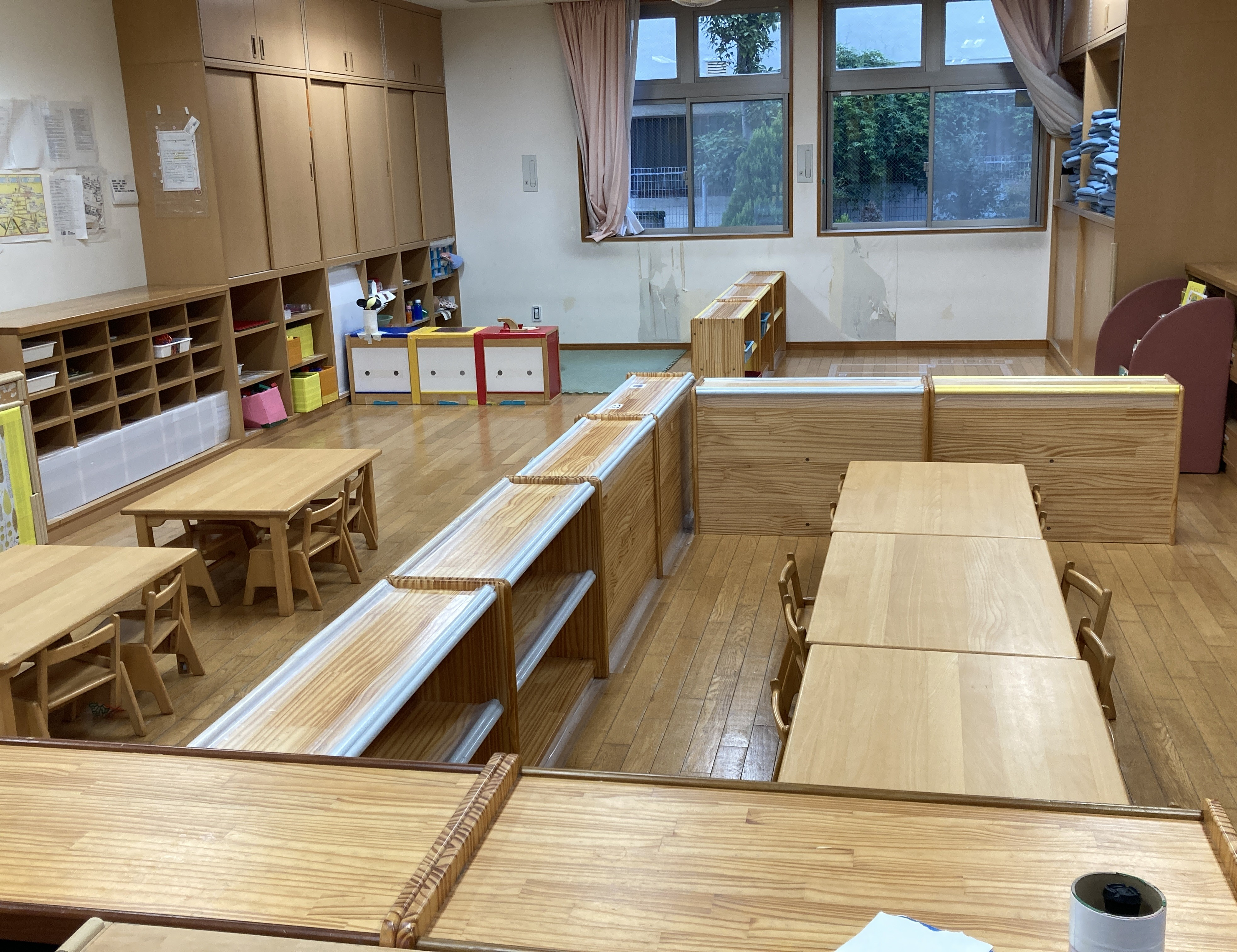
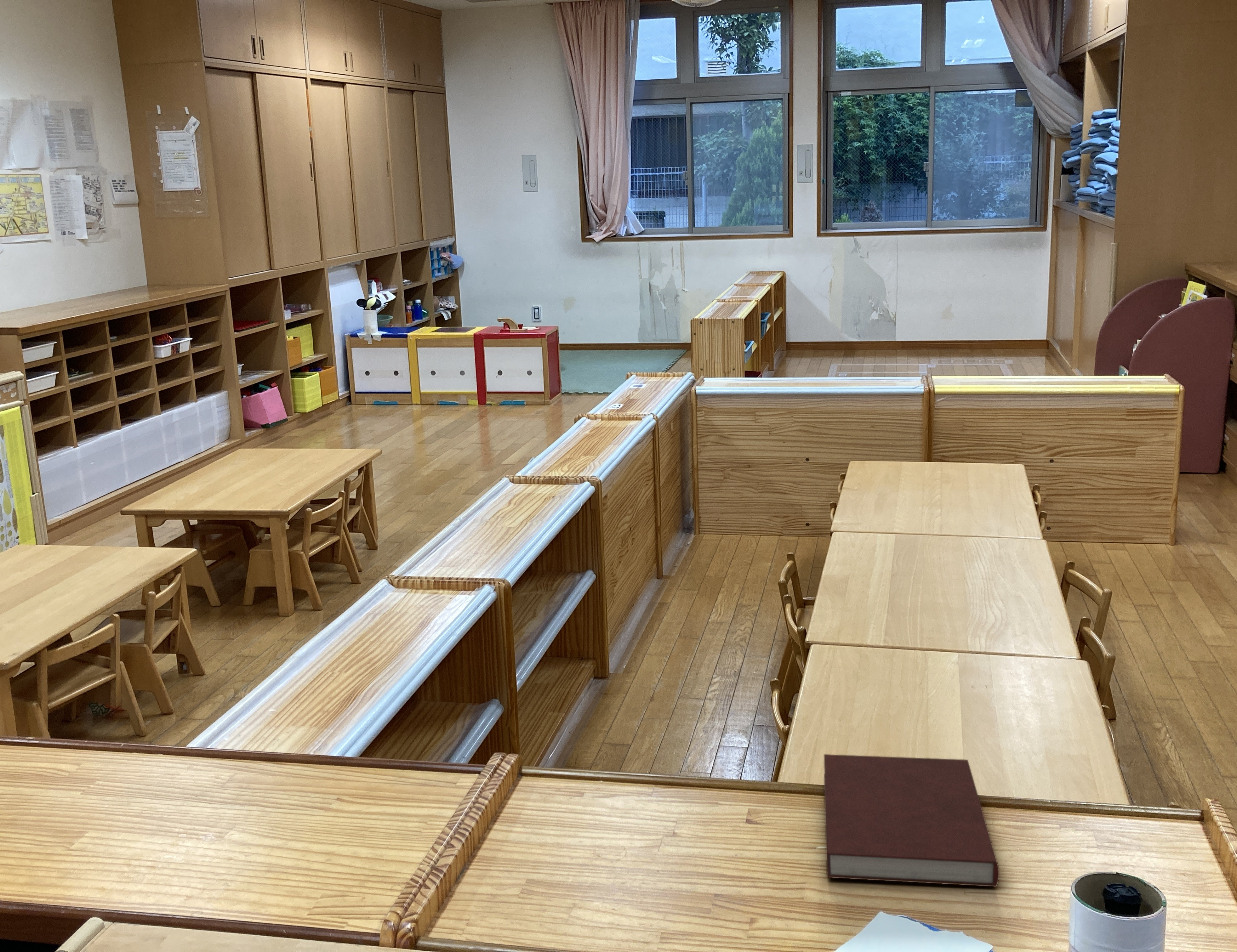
+ notebook [824,754,1000,887]
